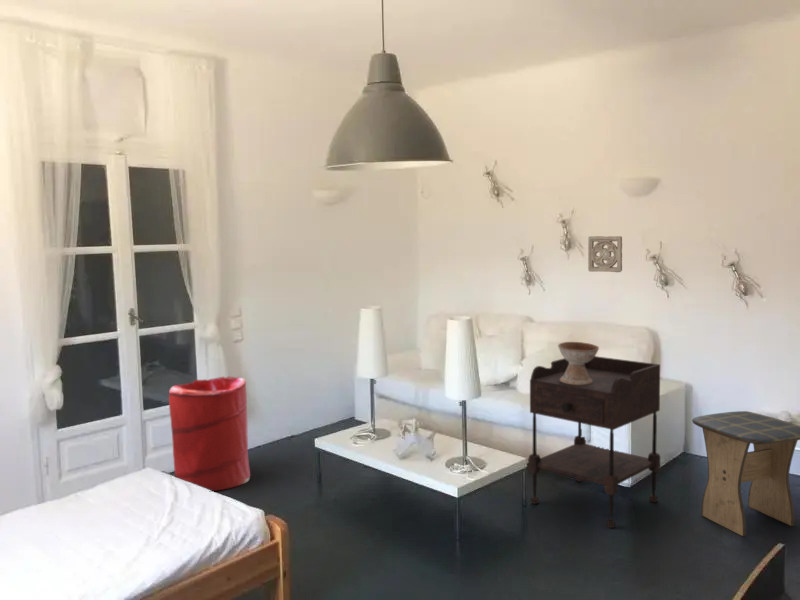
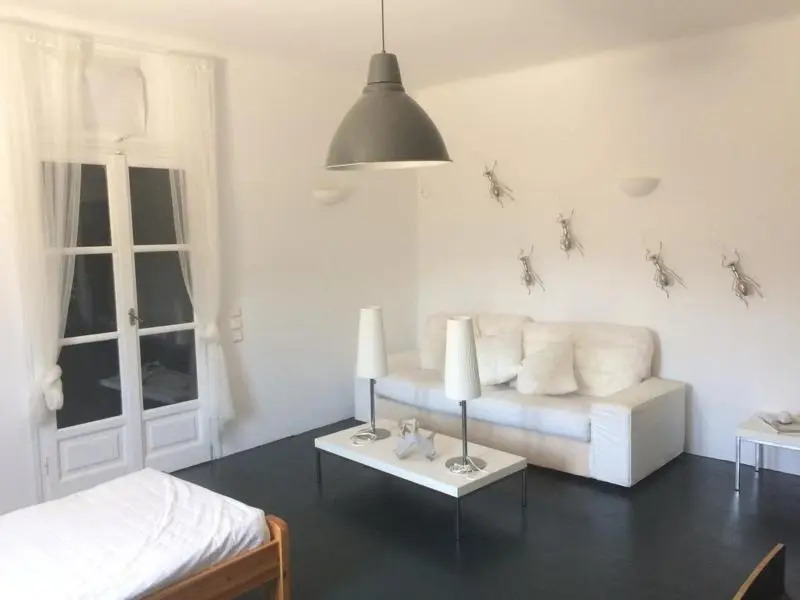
- laundry hamper [168,375,251,492]
- ceramic bowl [557,341,600,385]
- wall ornament [587,235,623,274]
- side table [527,355,661,529]
- stool [691,410,800,537]
